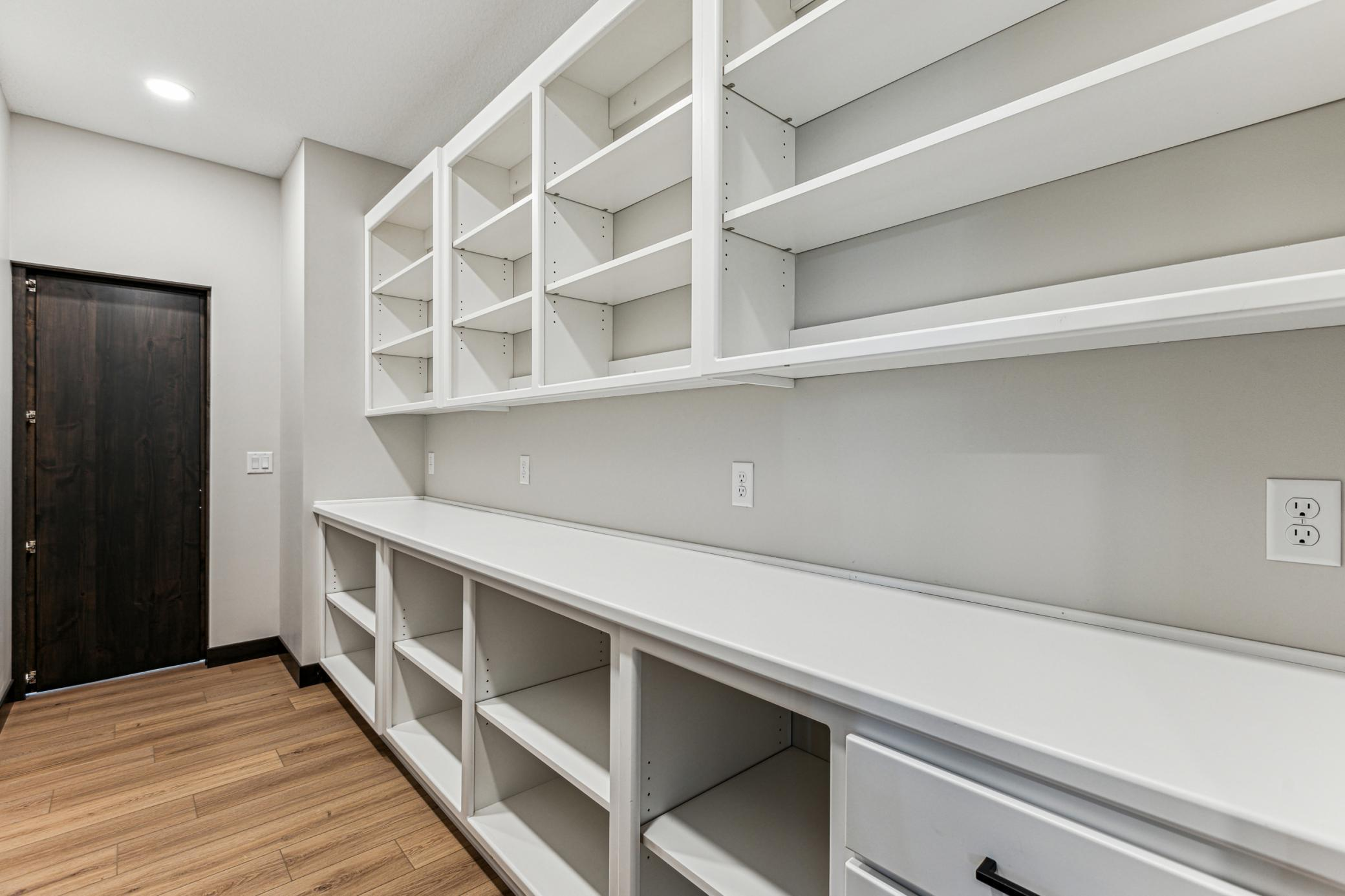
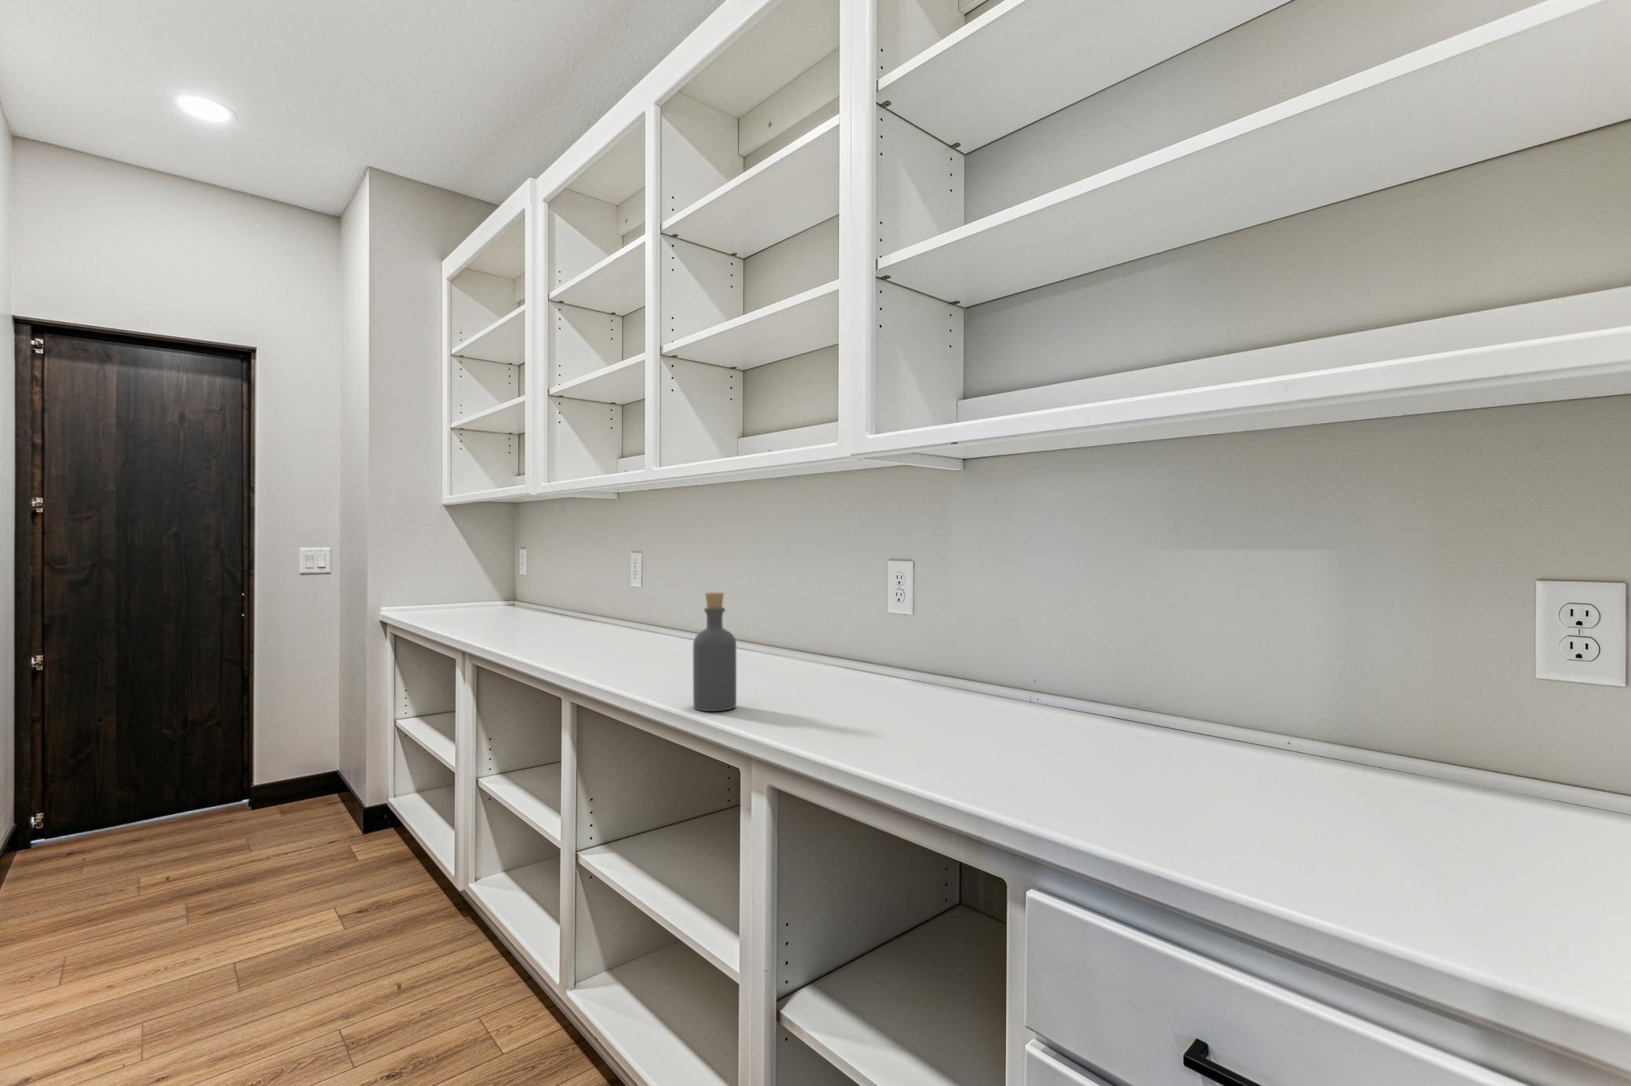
+ bottle [692,591,737,713]
